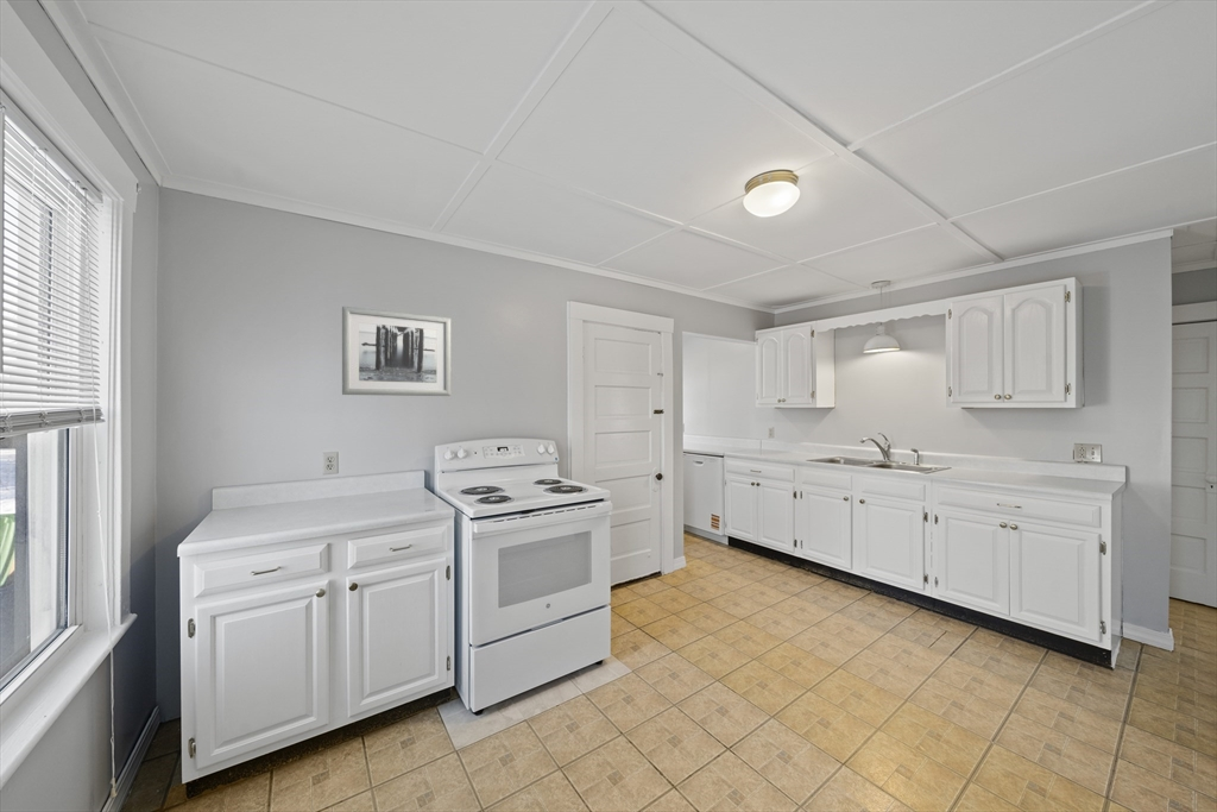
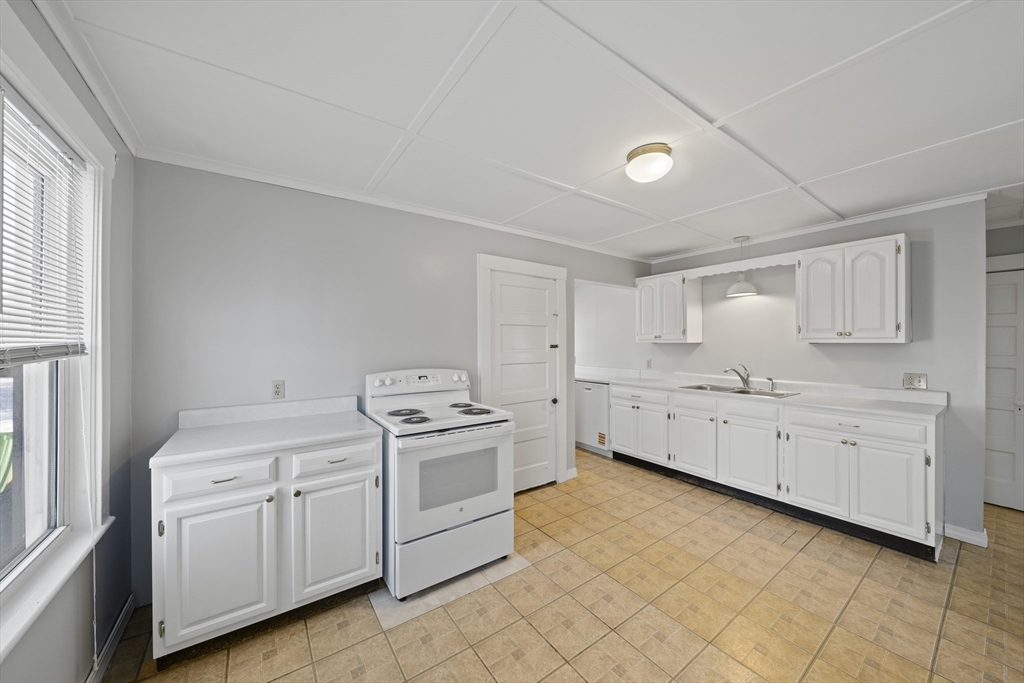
- wall art [341,306,452,397]
